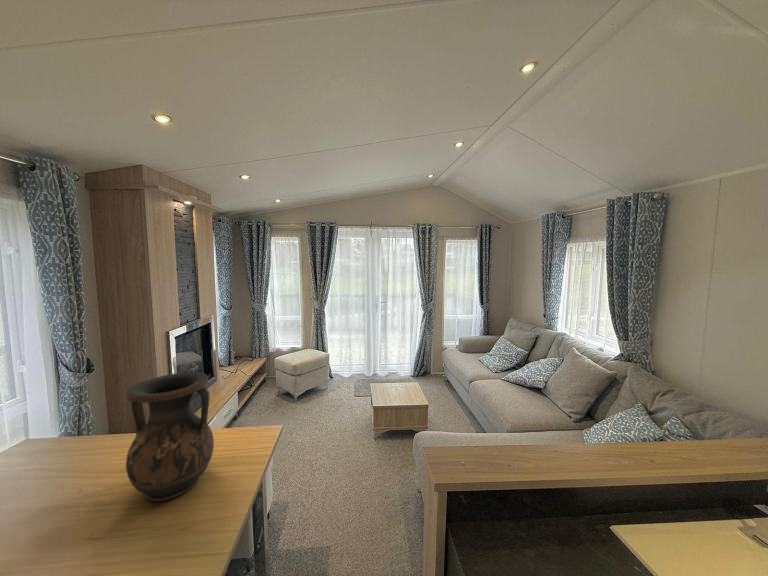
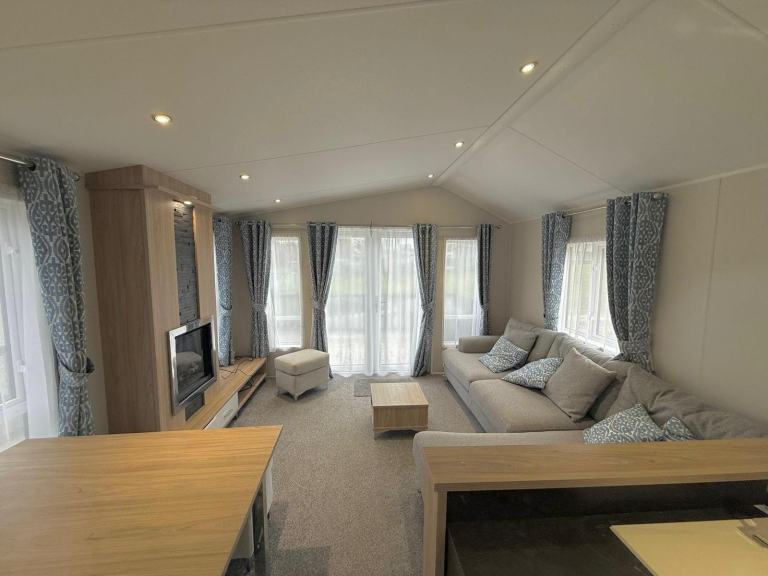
- vase [125,371,215,502]
